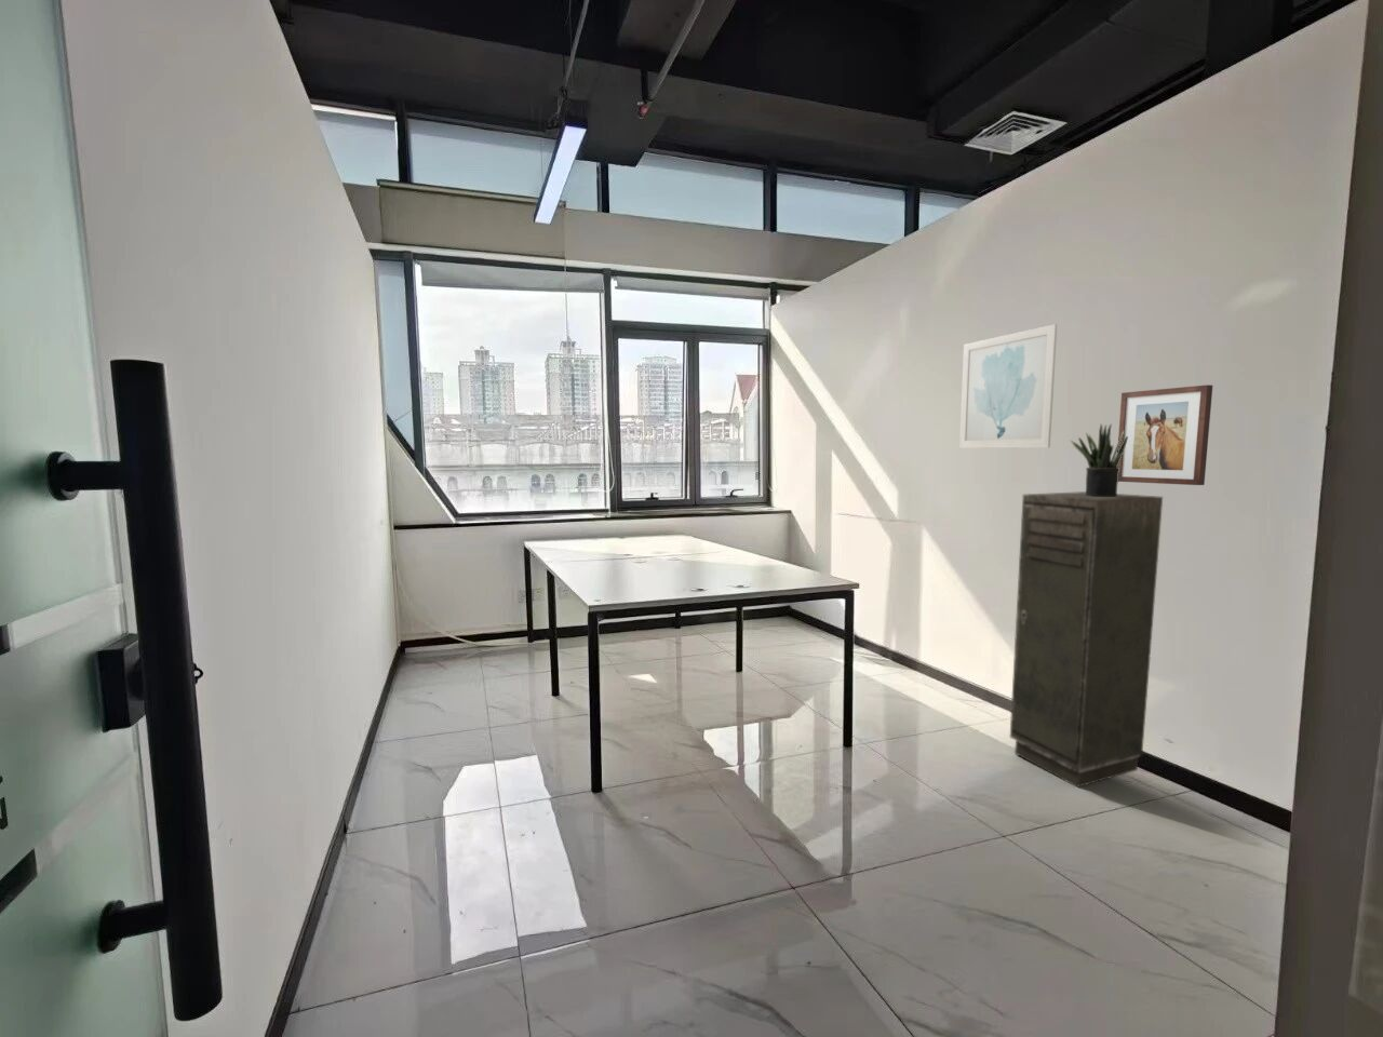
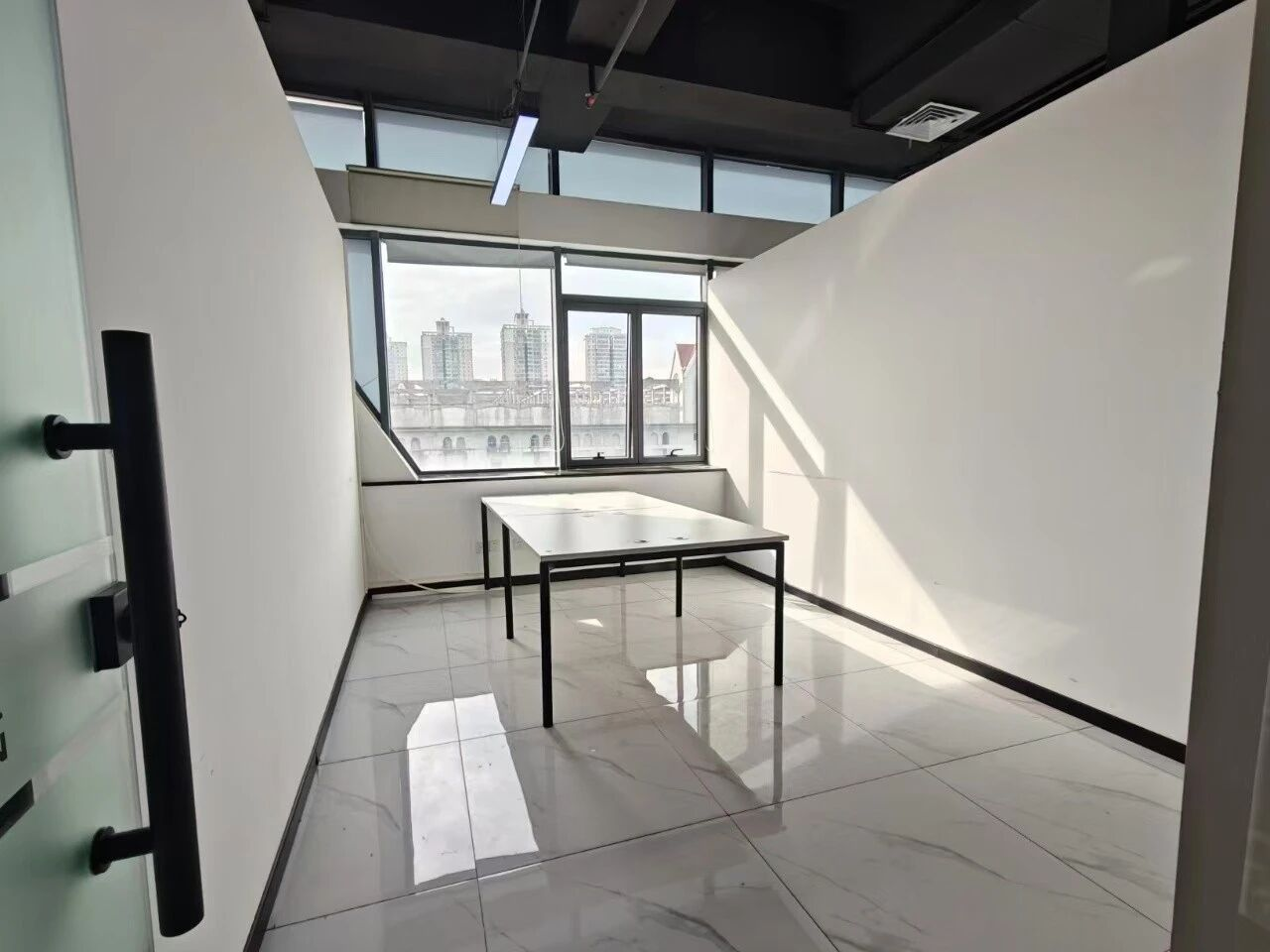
- wall art [958,324,1057,450]
- potted plant [1069,424,1128,497]
- storage cabinet [1009,490,1164,789]
- wall art [1117,383,1213,486]
